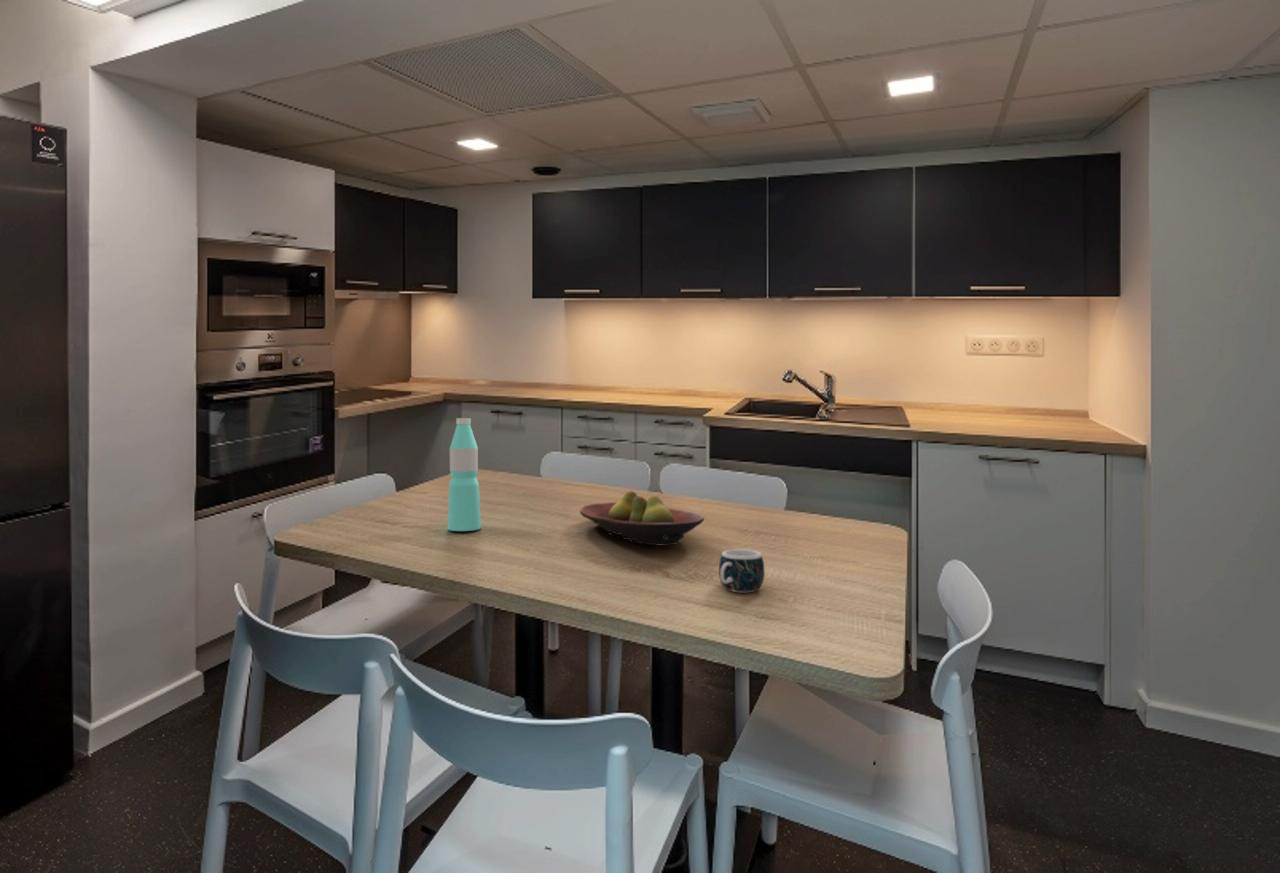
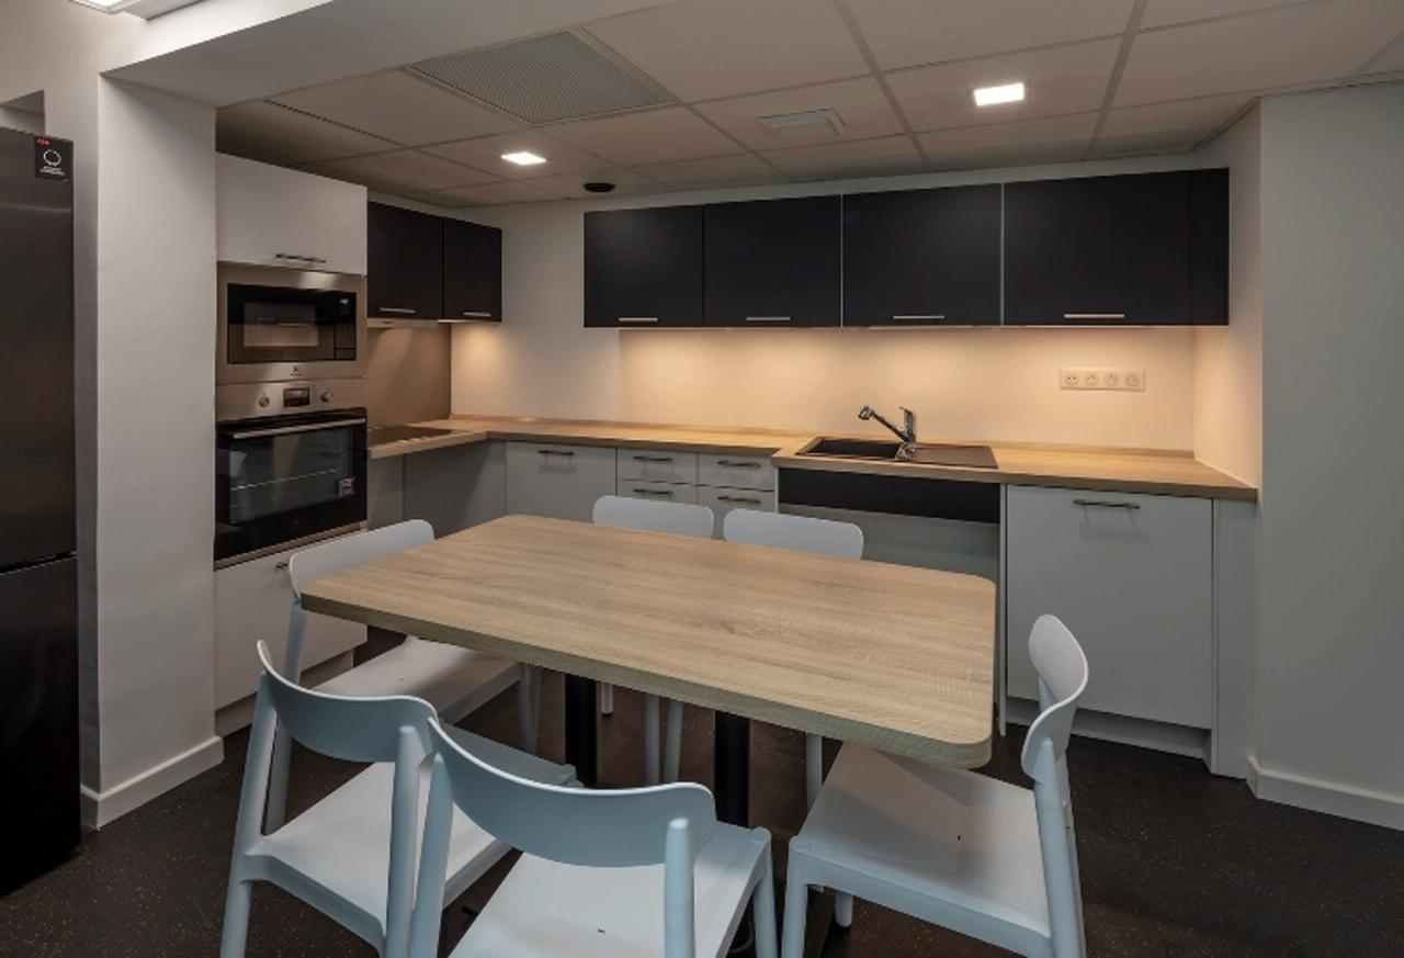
- mug [718,548,765,593]
- water bottle [447,417,482,532]
- fruit bowl [579,490,705,546]
